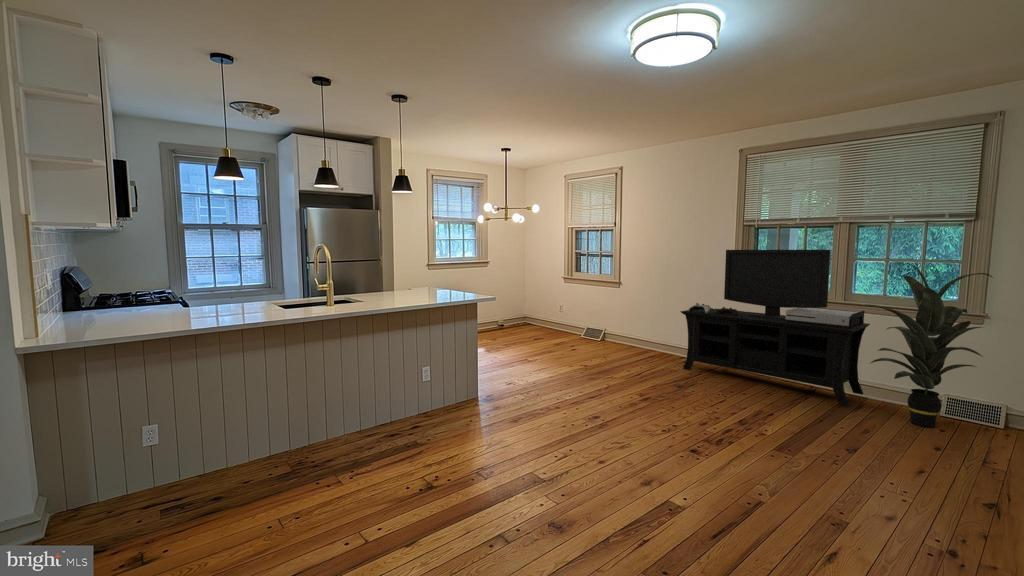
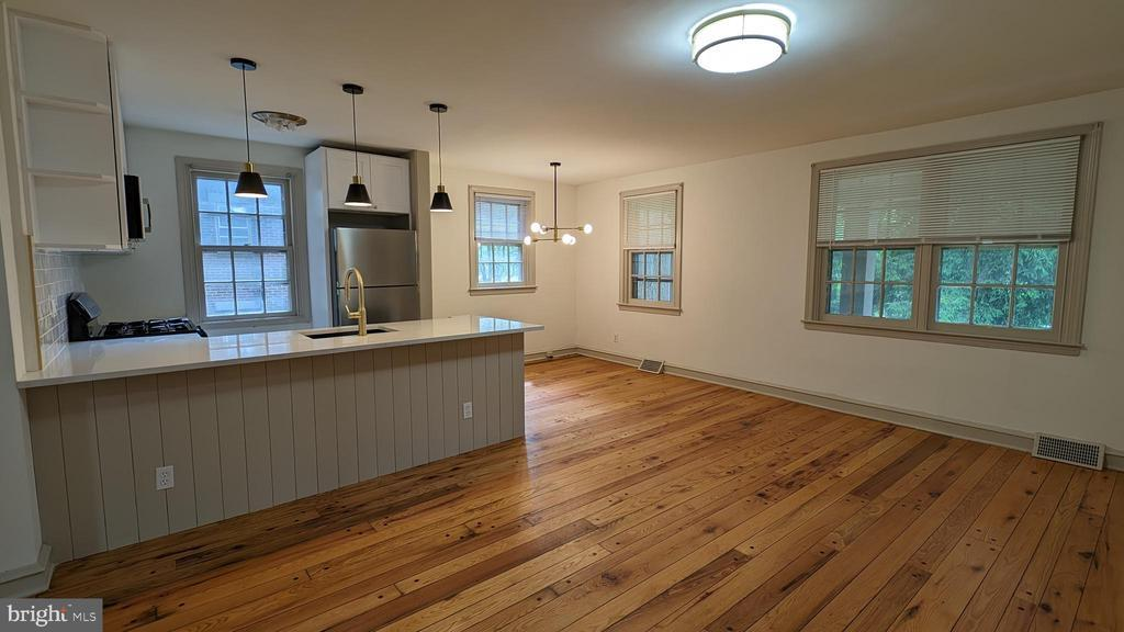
- indoor plant [862,262,994,428]
- media console [679,249,871,406]
